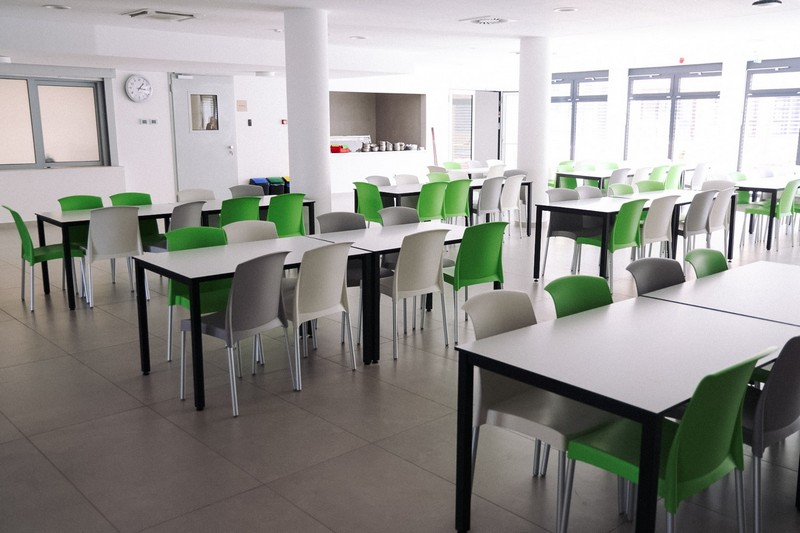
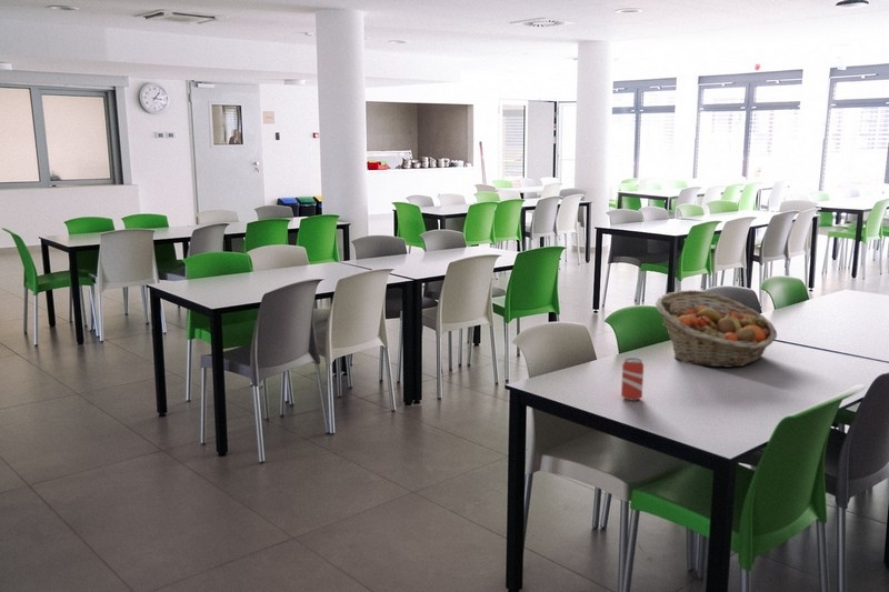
+ fruit basket [655,289,778,369]
+ beverage can [620,357,645,401]
